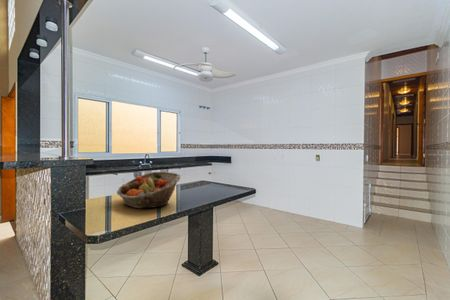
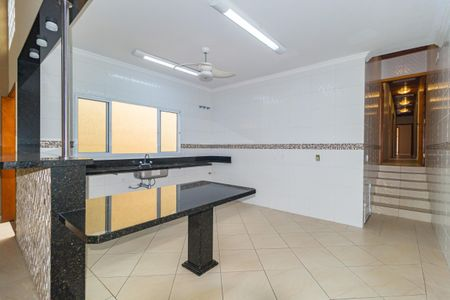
- fruit basket [116,171,181,209]
